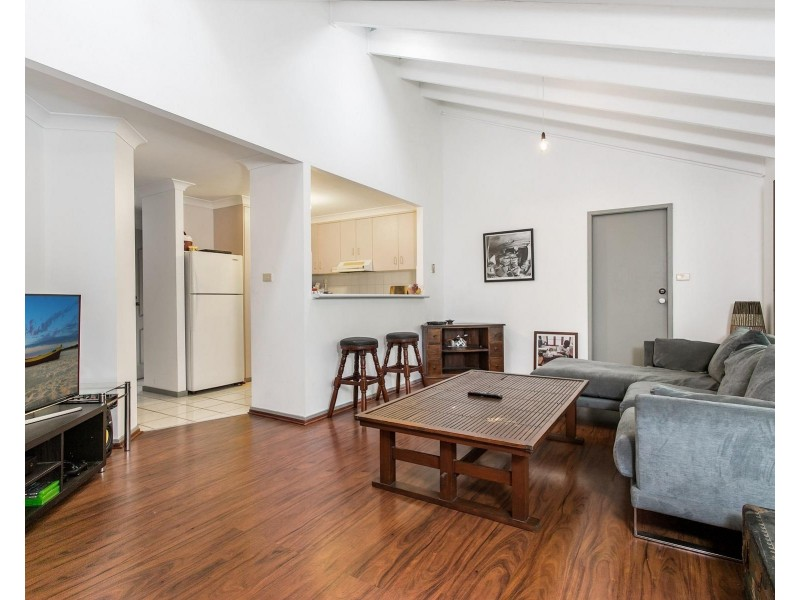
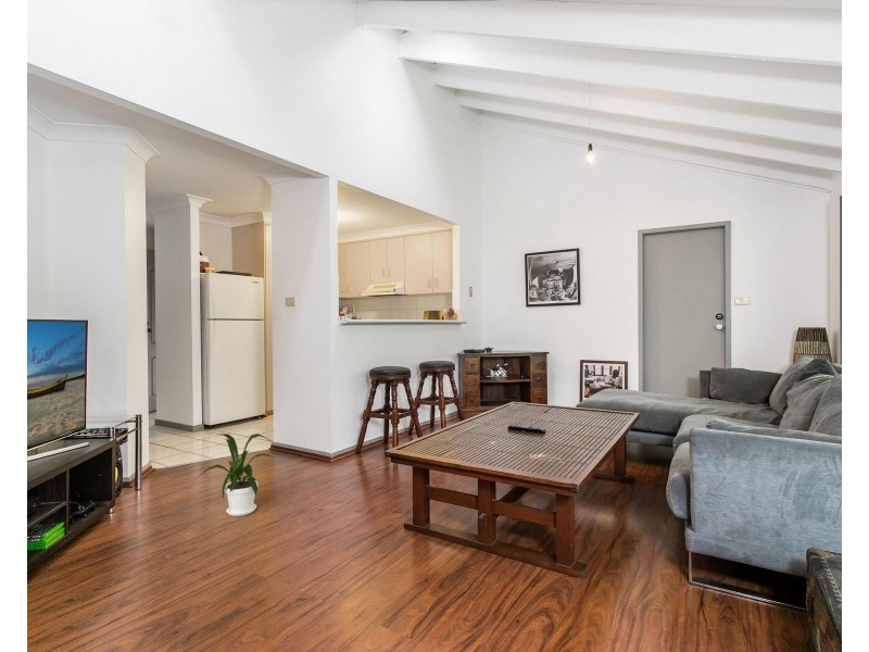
+ house plant [194,432,275,517]
